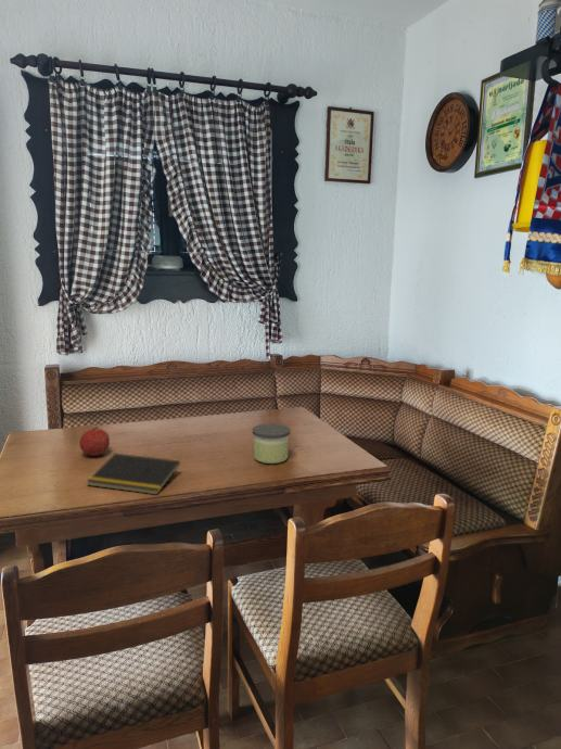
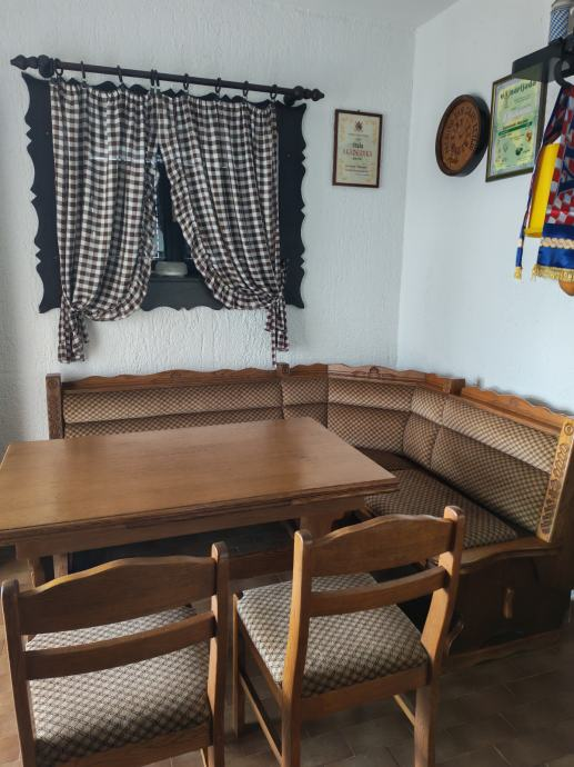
- notepad [86,453,181,496]
- candle [252,422,291,465]
- fruit [78,426,111,457]
